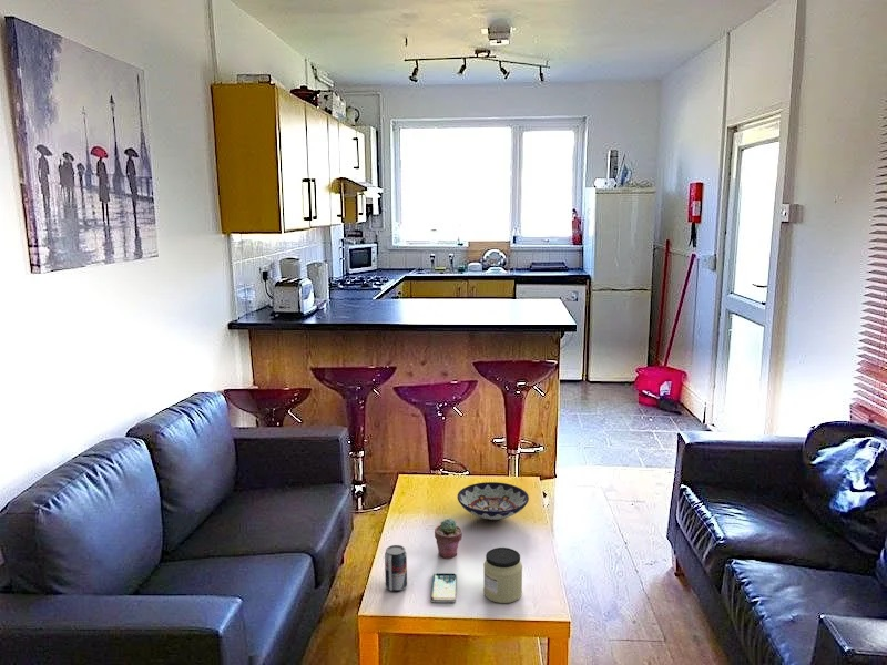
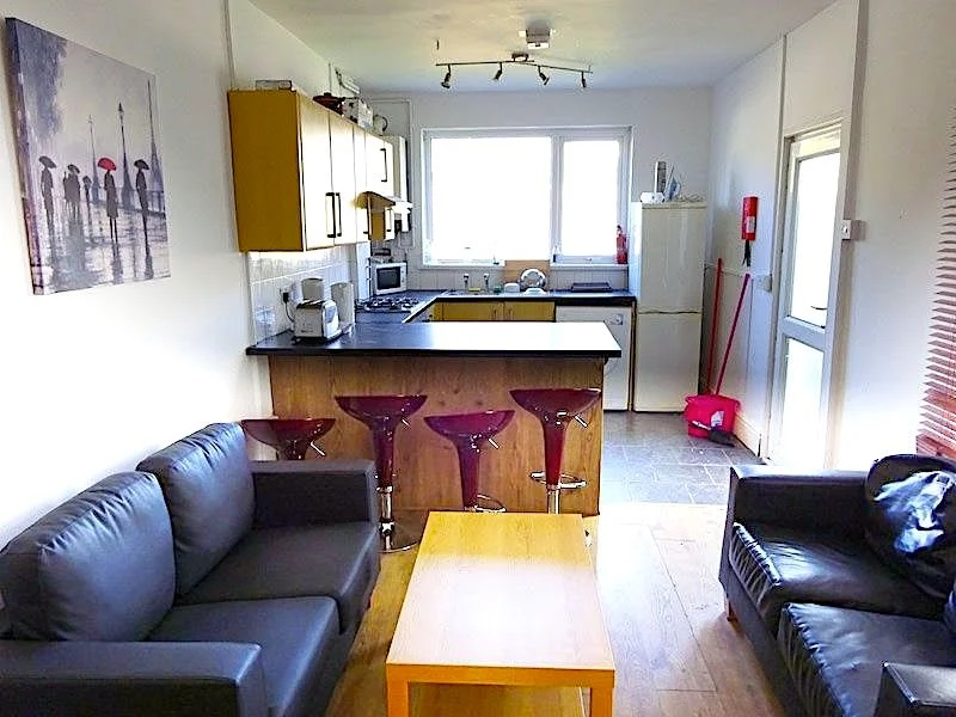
- beverage can [384,544,408,592]
- bowl [456,481,530,522]
- potted succulent [434,518,463,560]
- jar [482,546,523,604]
- smartphone [429,572,458,604]
